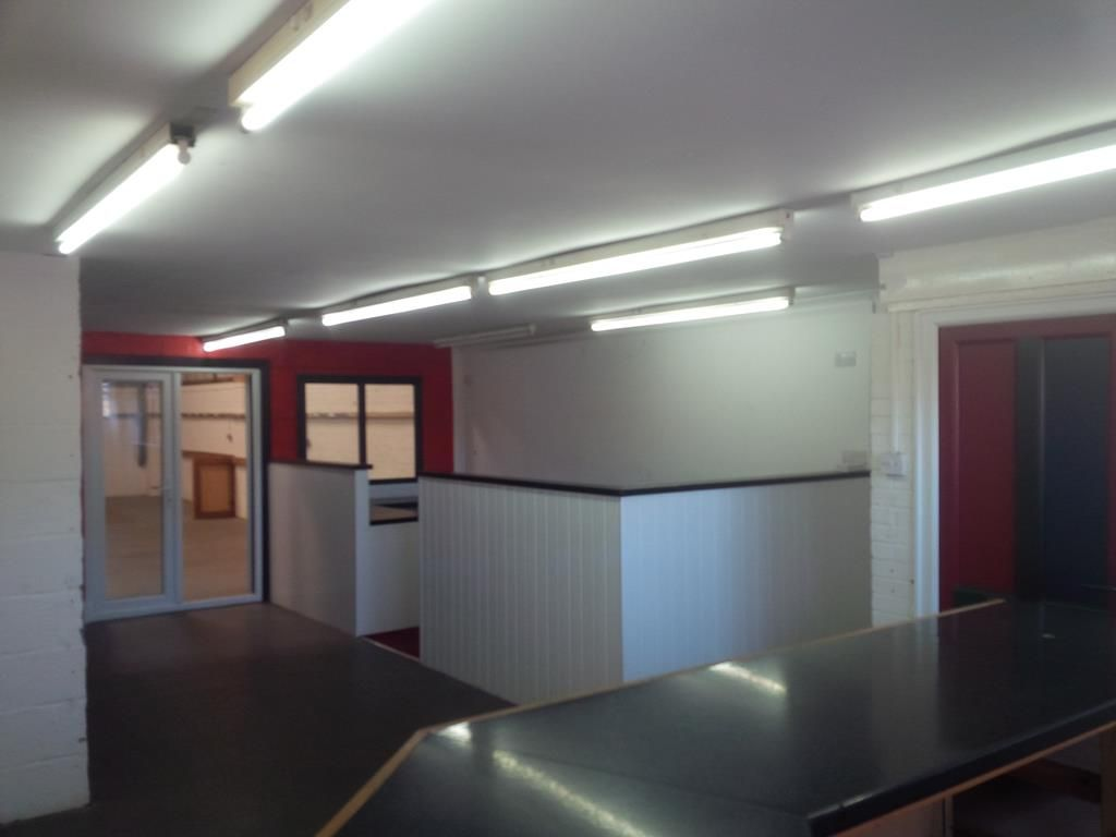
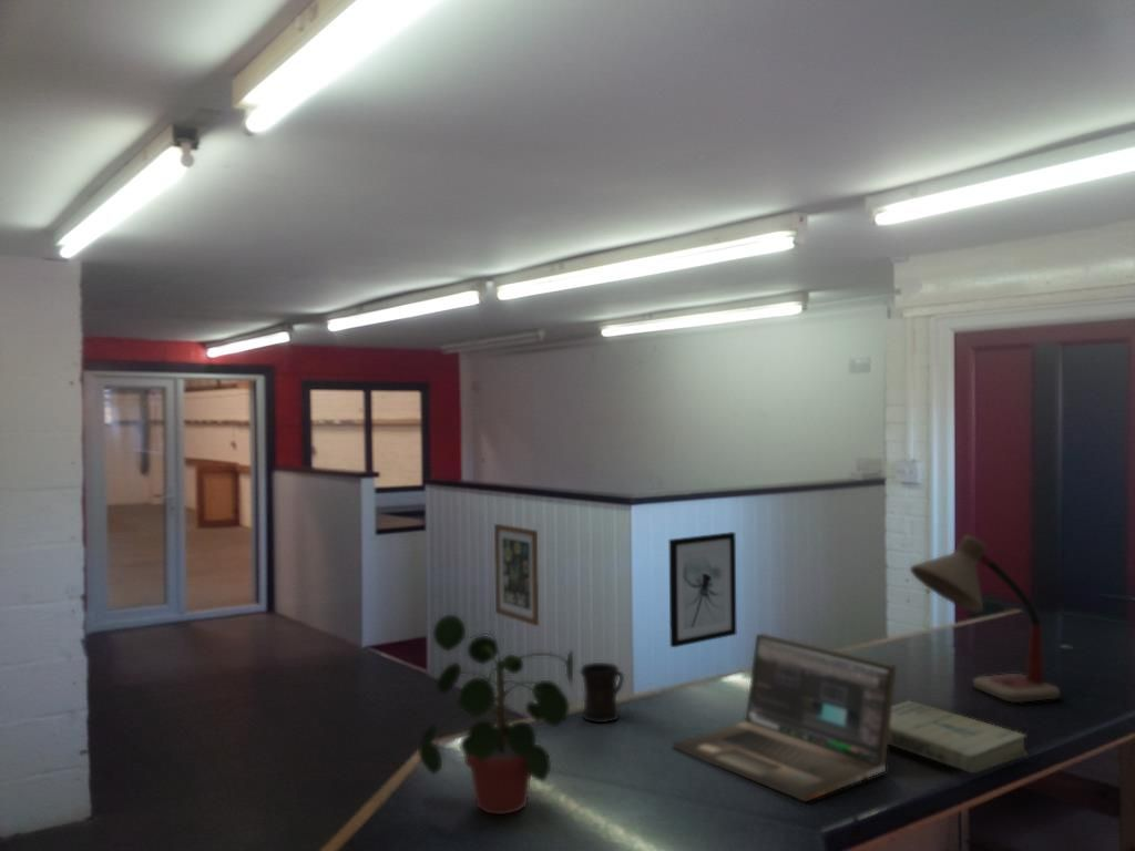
+ book [888,699,1029,775]
+ wall art [668,531,737,648]
+ wall art [493,523,540,627]
+ laptop [672,633,898,803]
+ desk lamp [909,534,1062,704]
+ mug [579,662,625,724]
+ potted plant [417,614,574,816]
